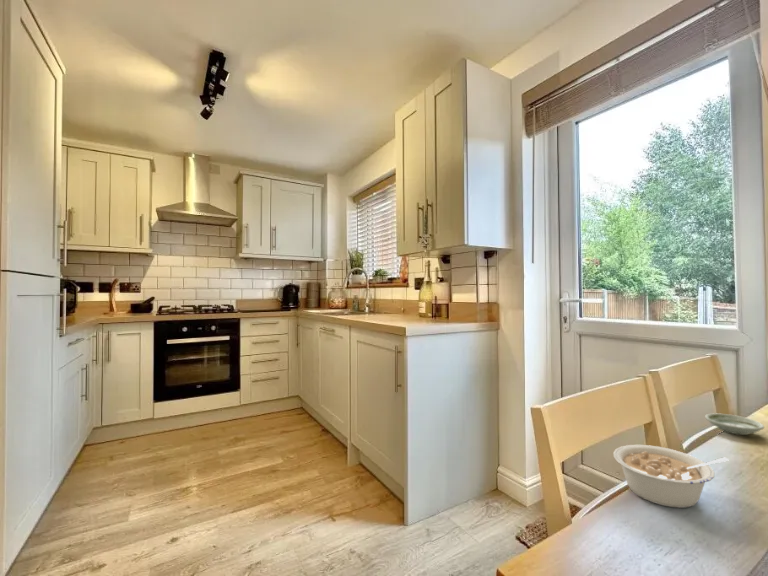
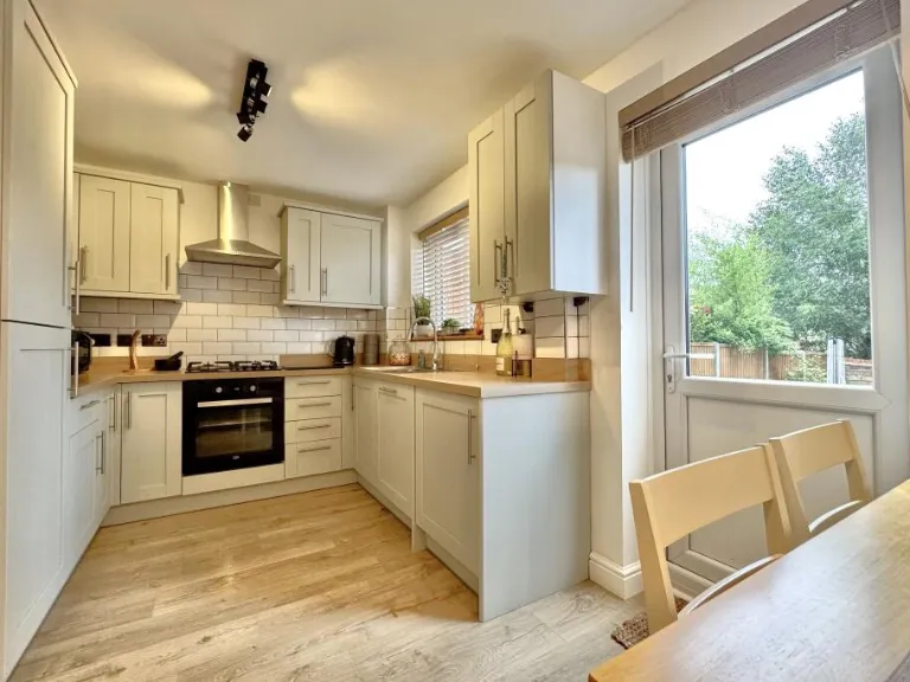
- legume [612,444,730,509]
- saucer [704,412,765,436]
